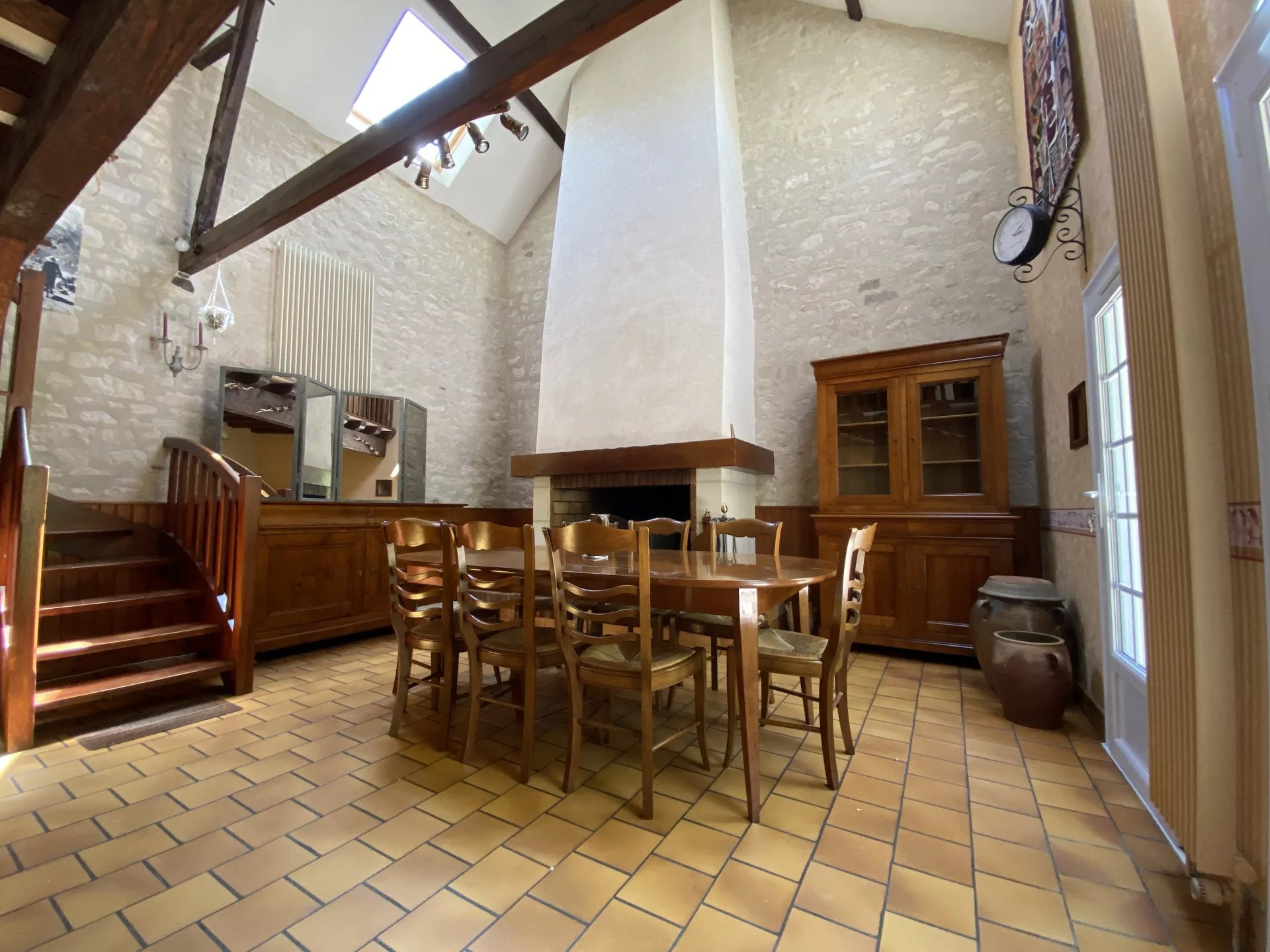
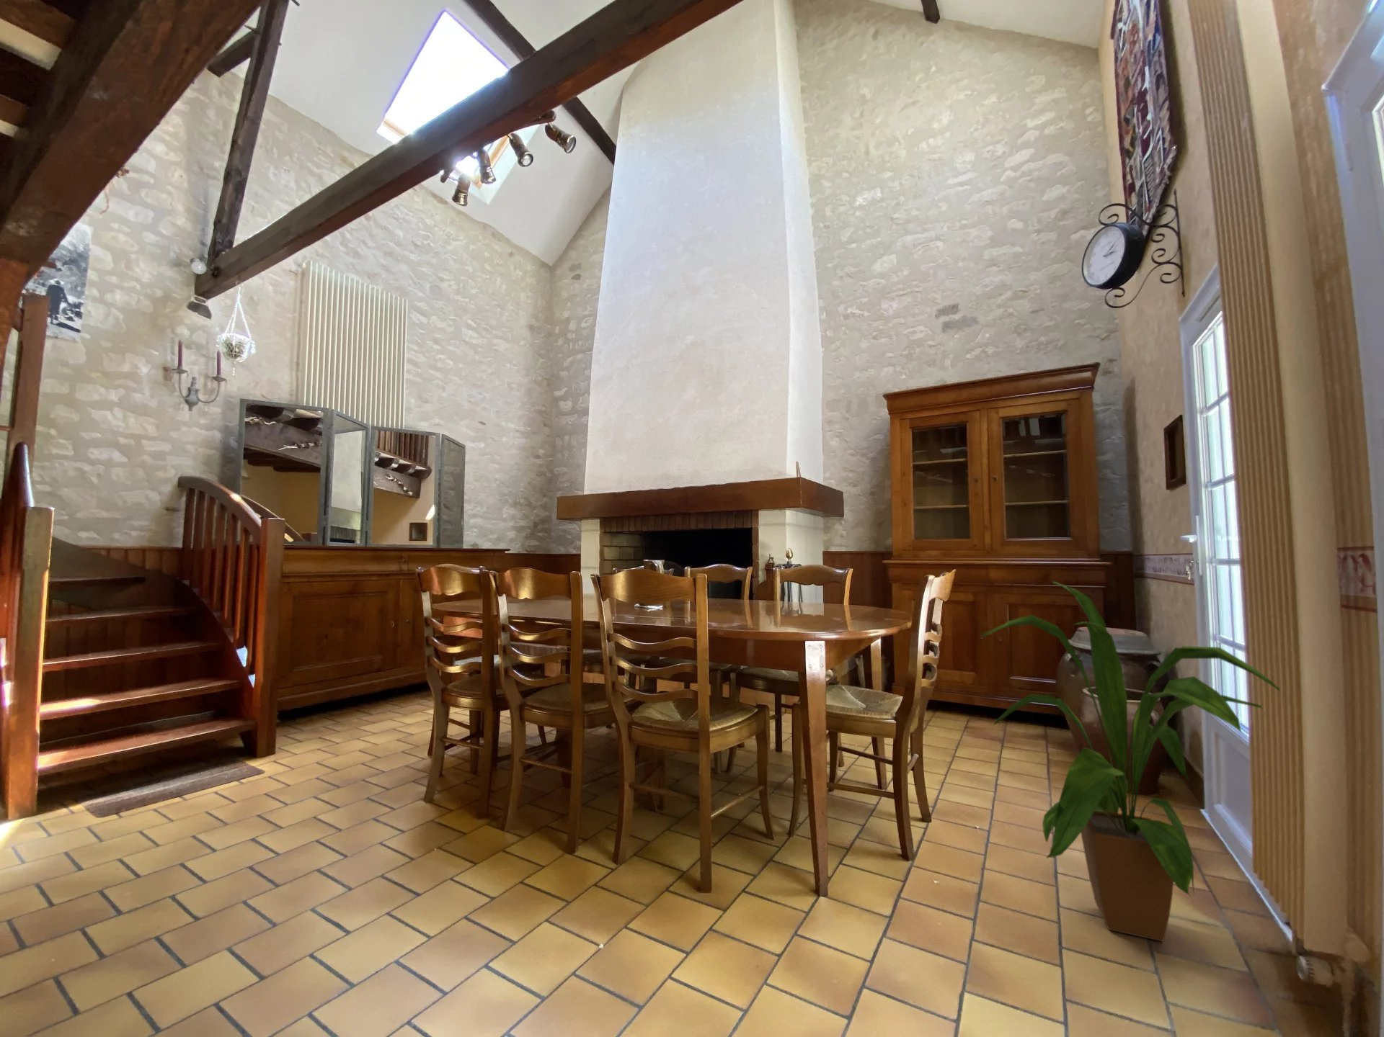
+ house plant [980,581,1282,942]
